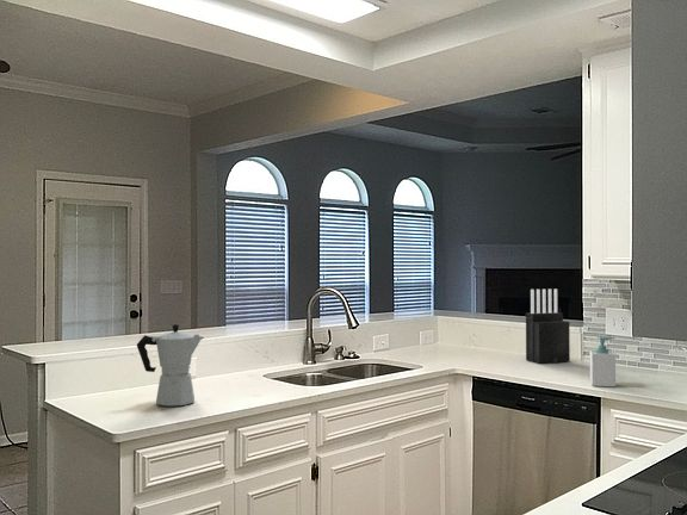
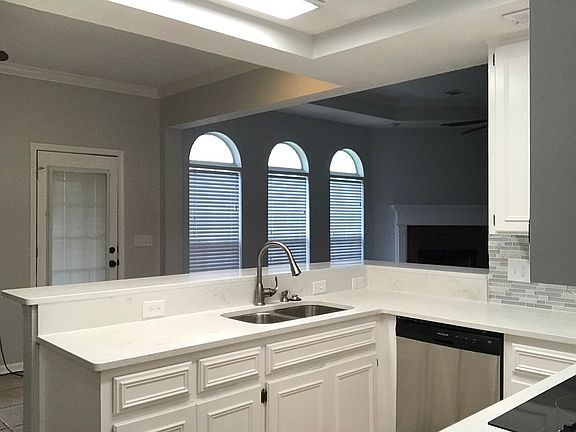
- knife block [525,287,571,365]
- soap bottle [589,336,617,387]
- moka pot [136,323,205,408]
